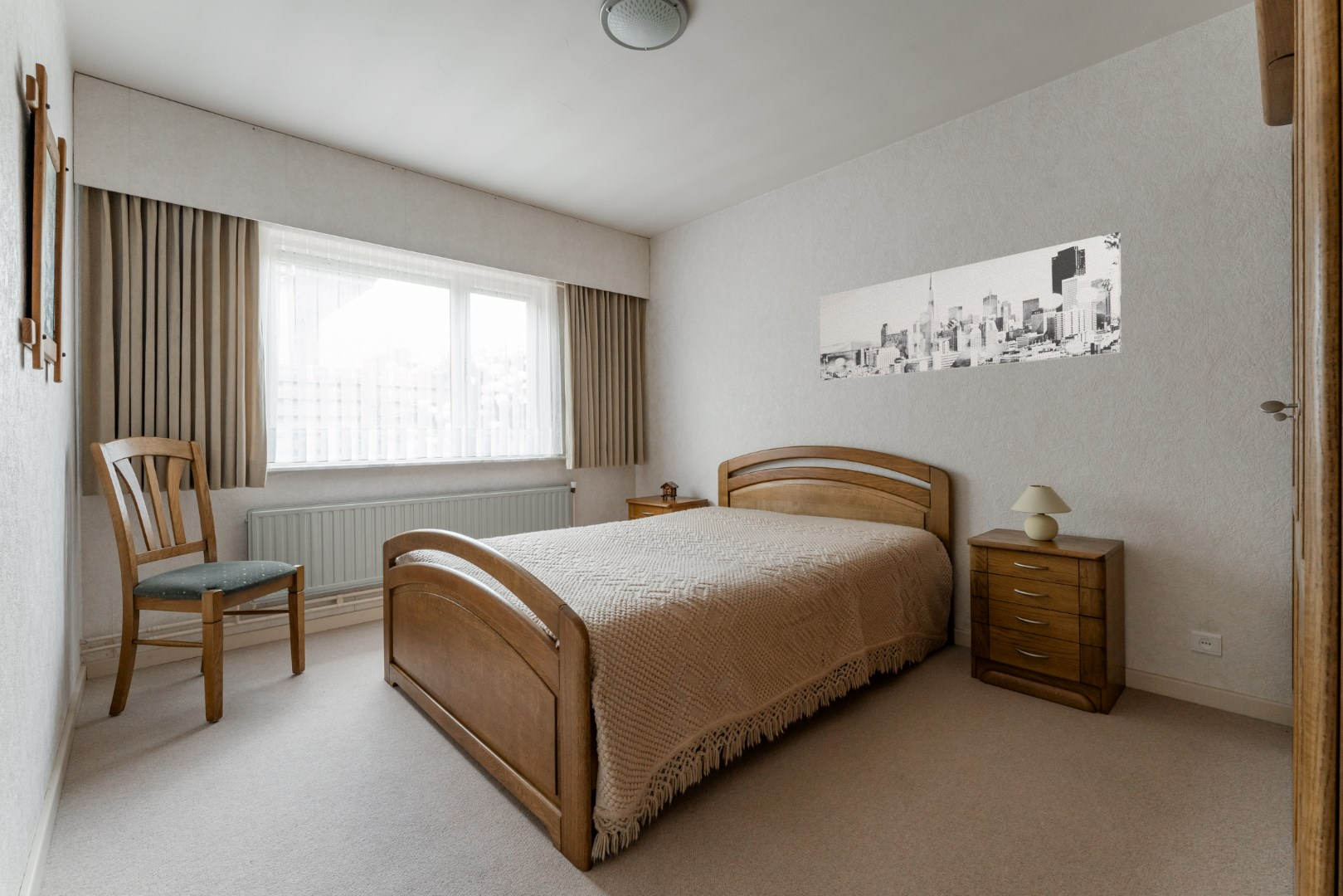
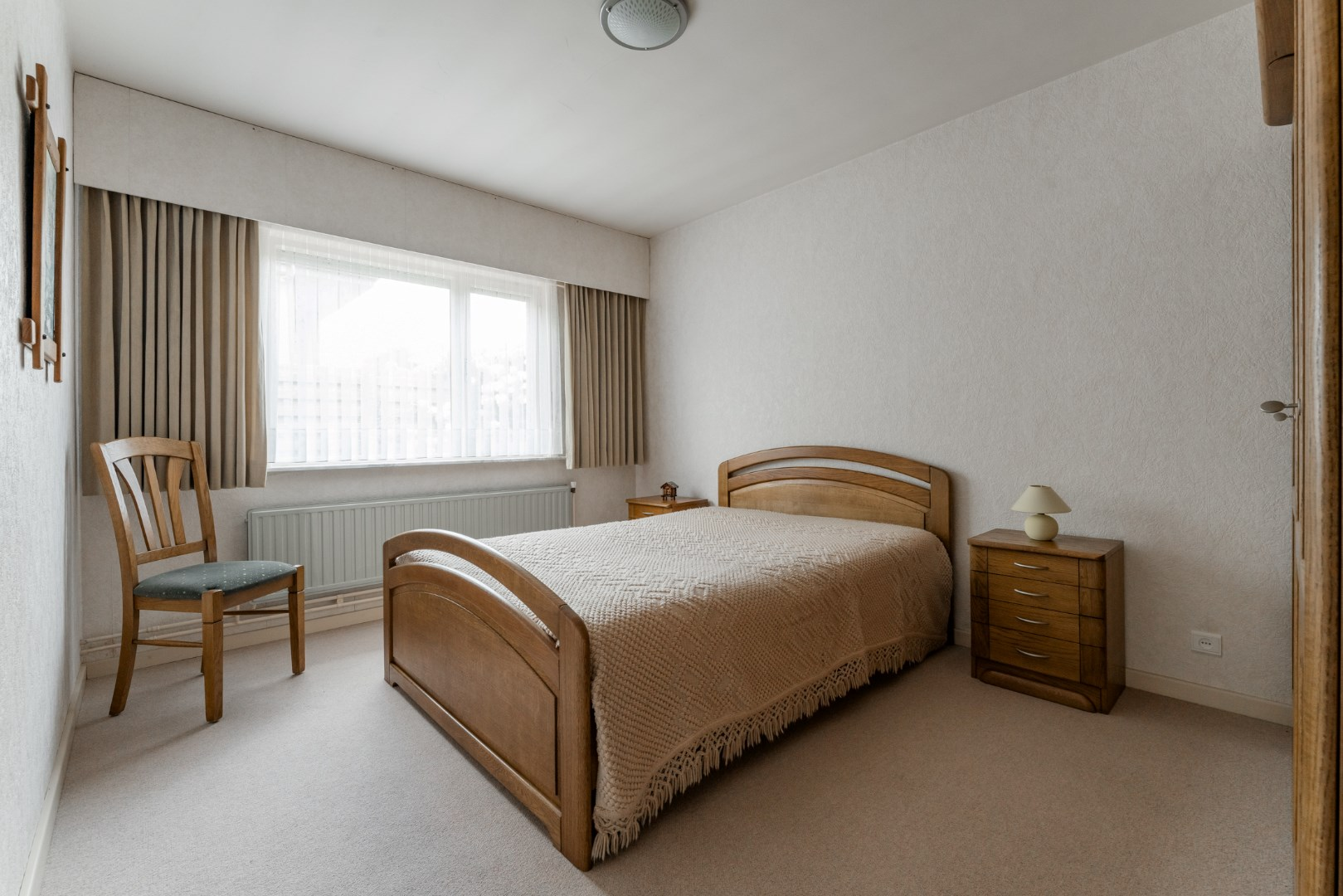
- wall art [819,231,1122,382]
